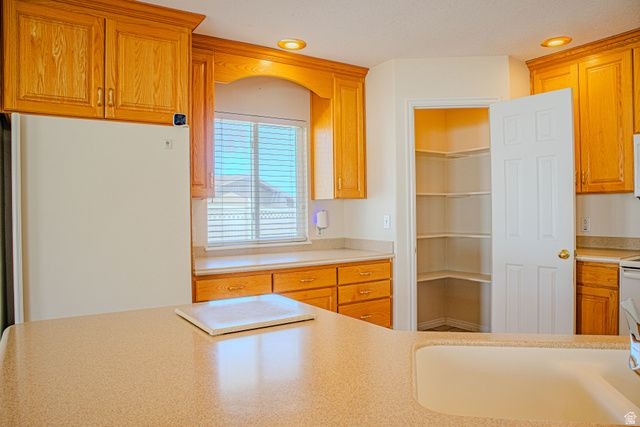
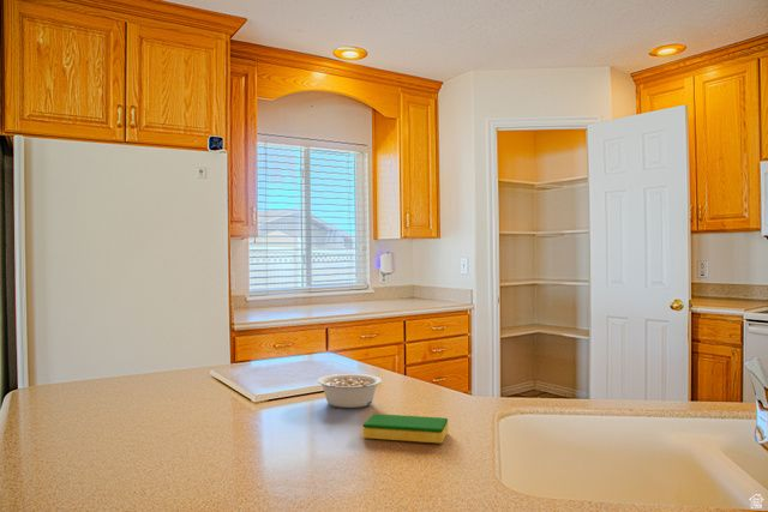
+ dish sponge [362,412,449,445]
+ legume [317,373,383,409]
